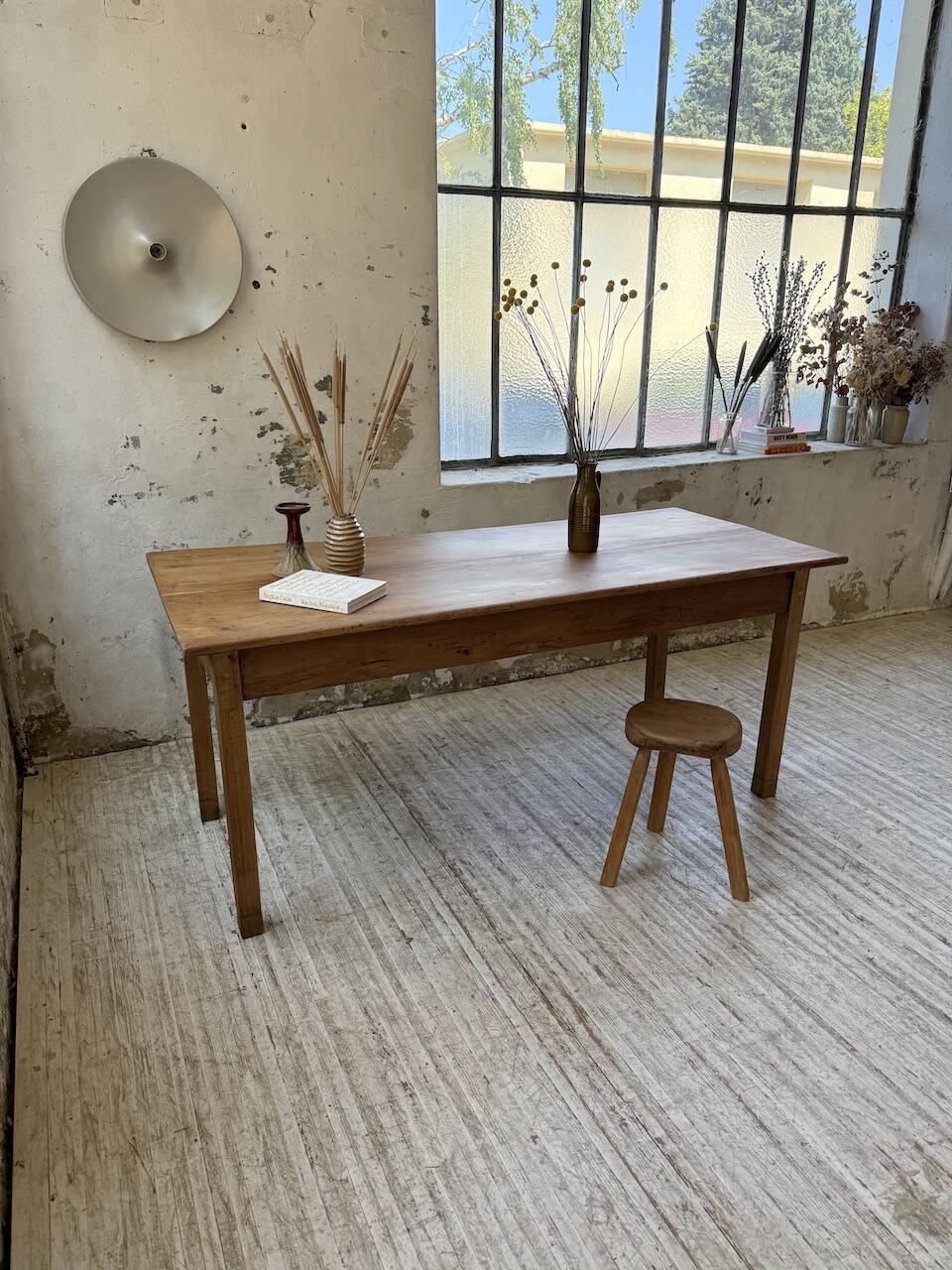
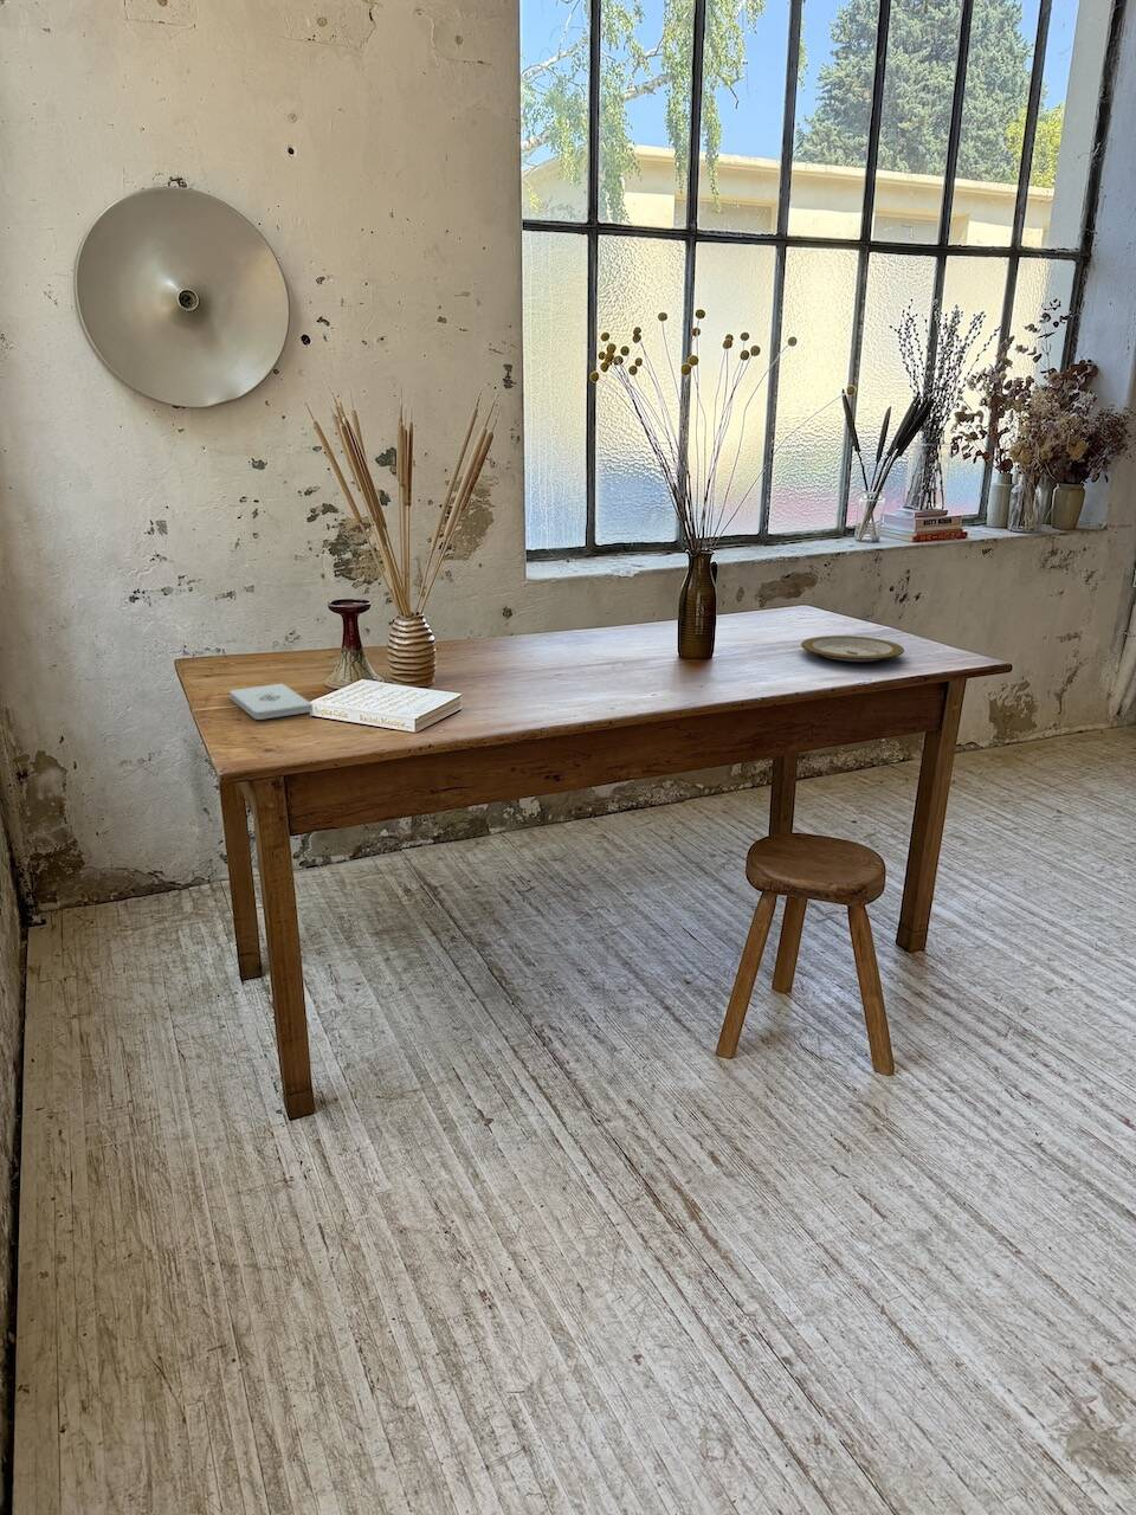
+ notepad [228,682,315,721]
+ plate [799,635,906,664]
